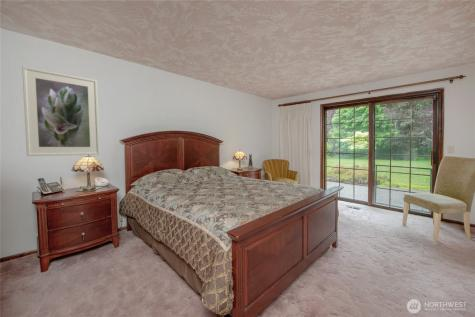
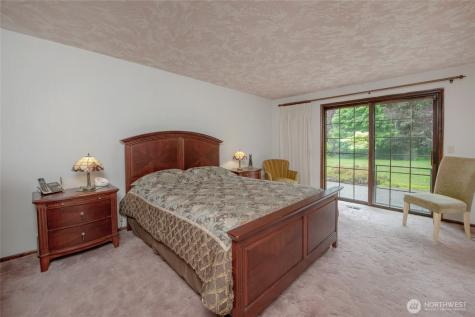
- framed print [21,65,101,157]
